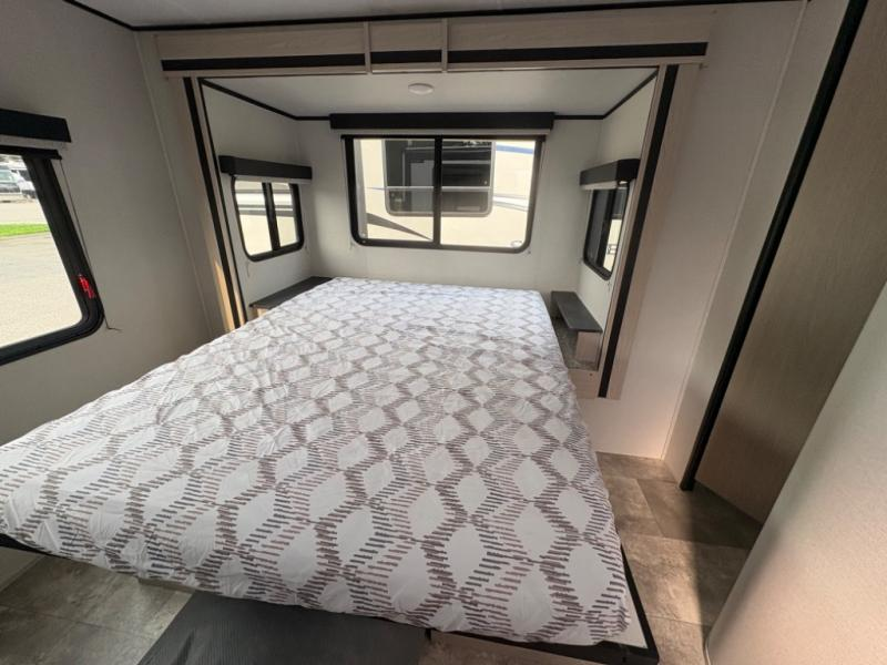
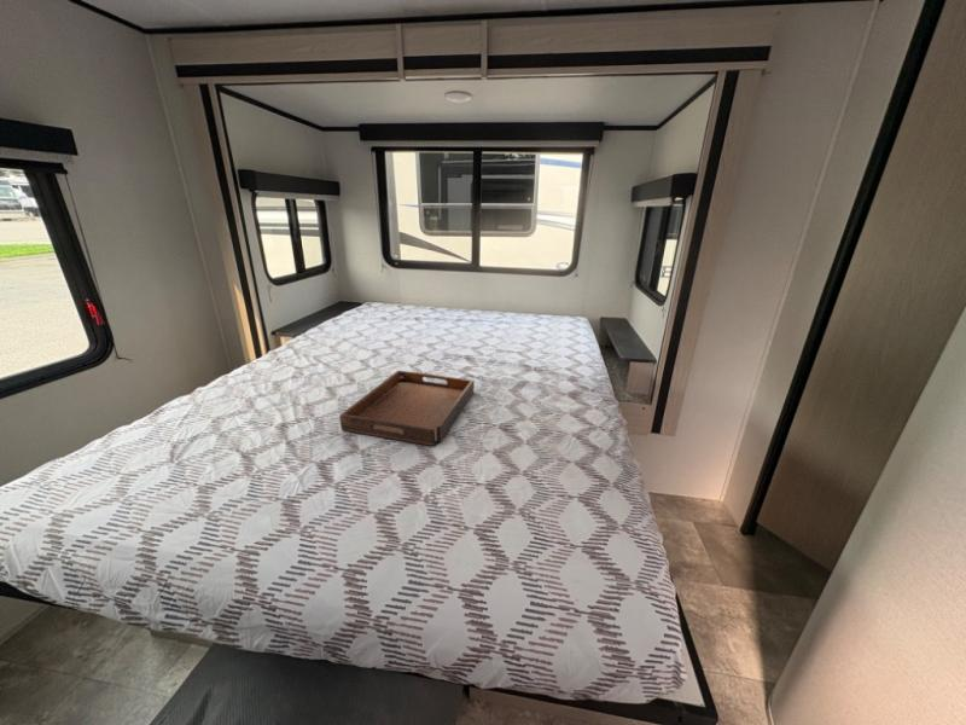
+ serving tray [338,370,476,447]
